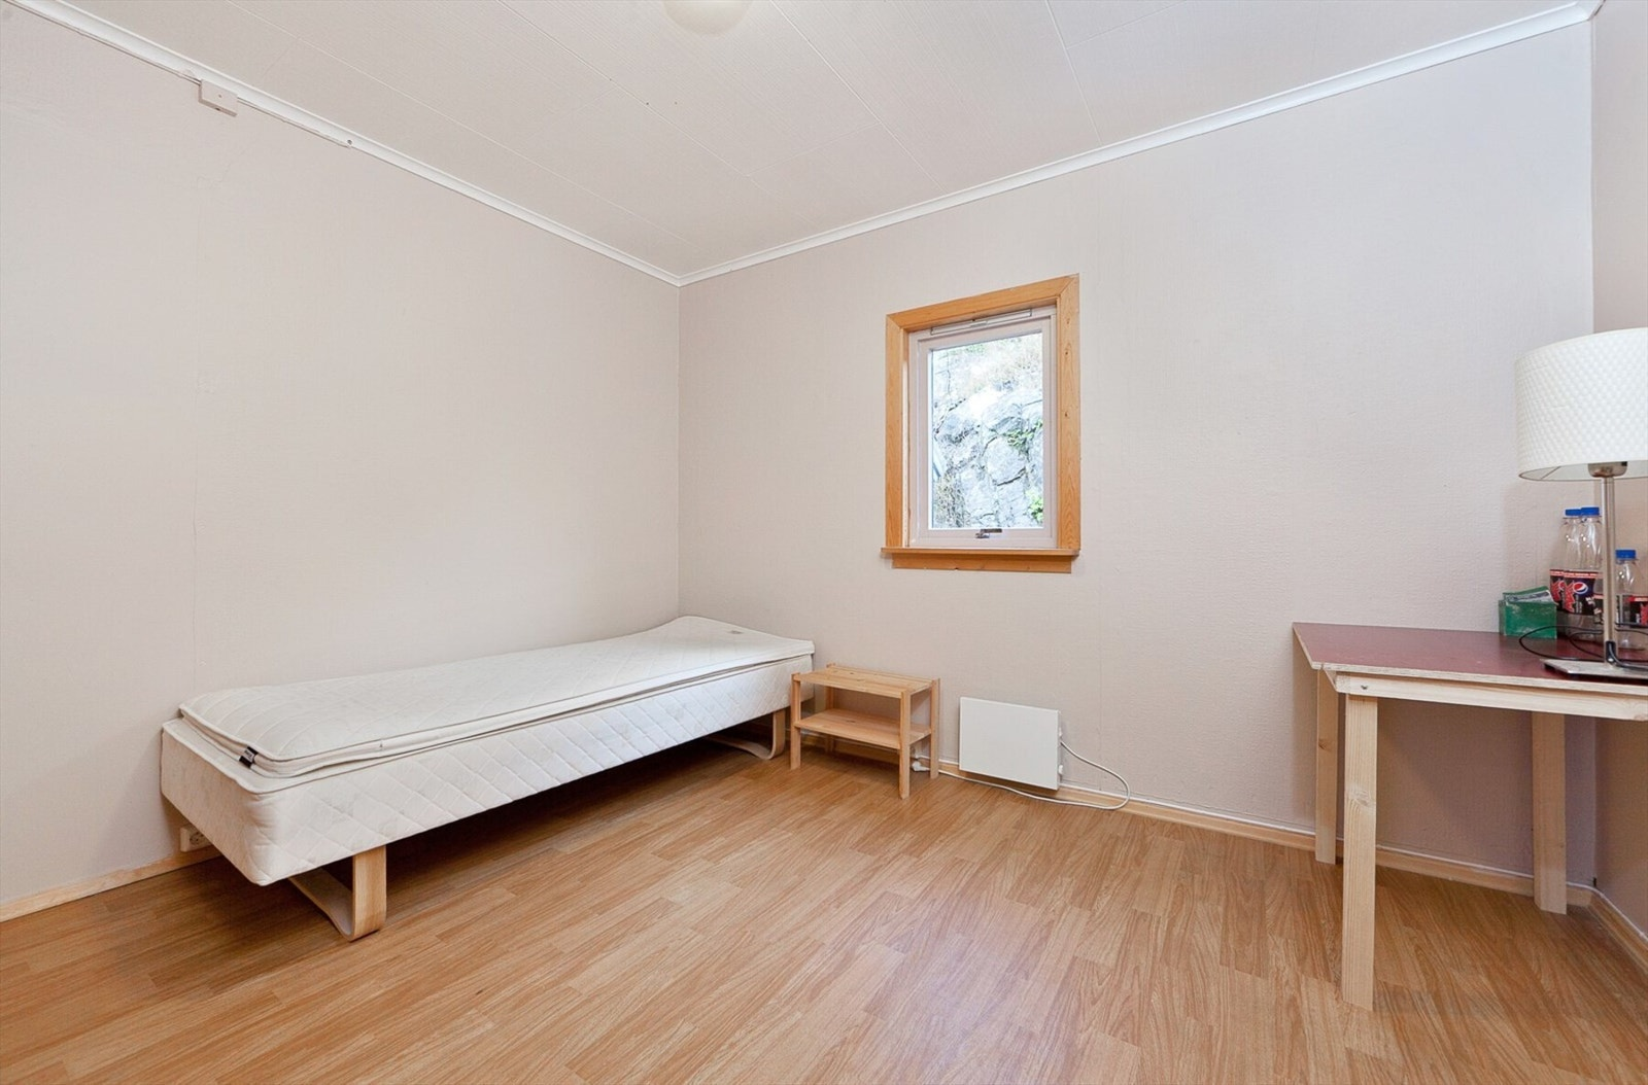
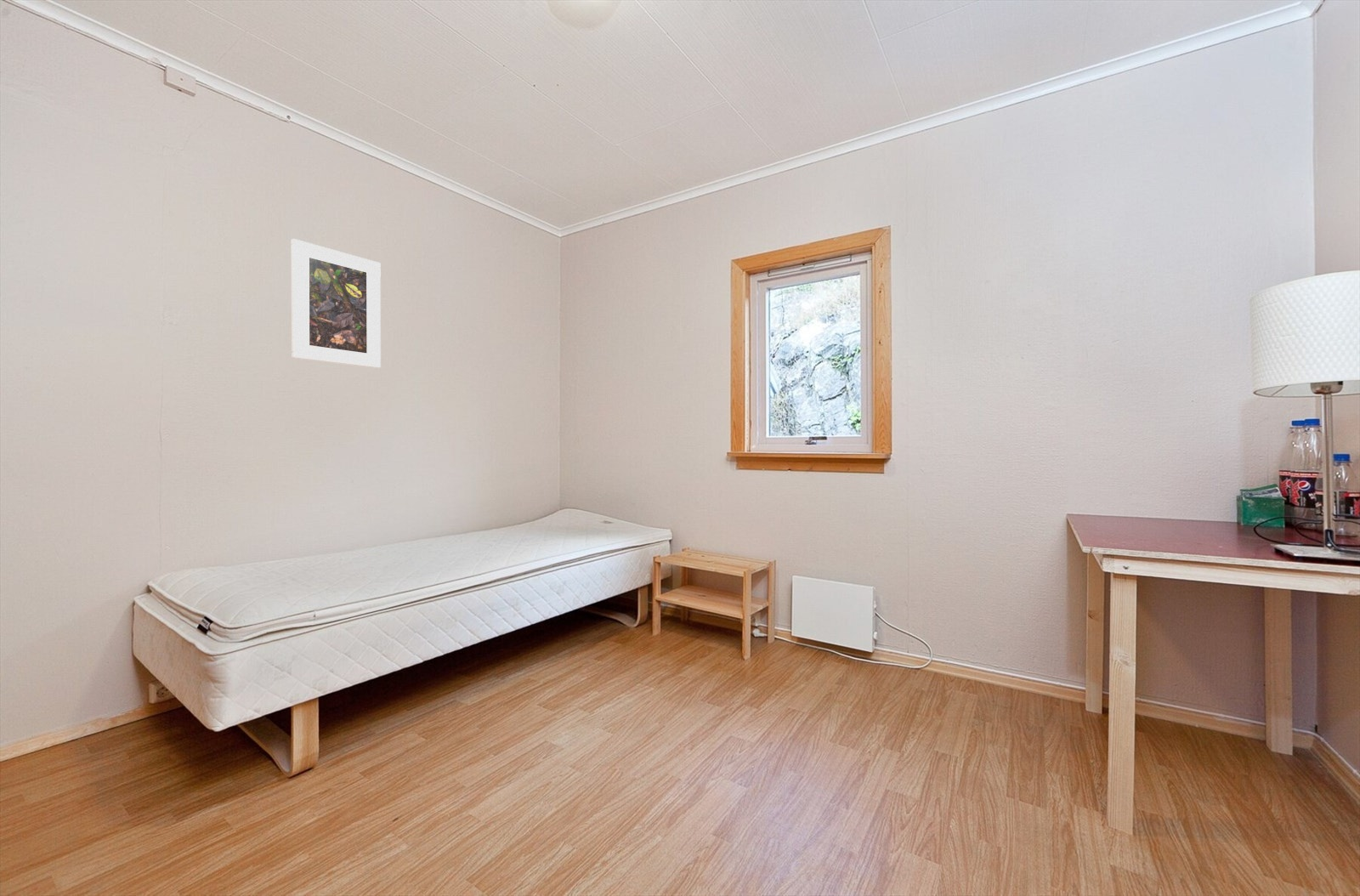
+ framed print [291,238,382,369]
